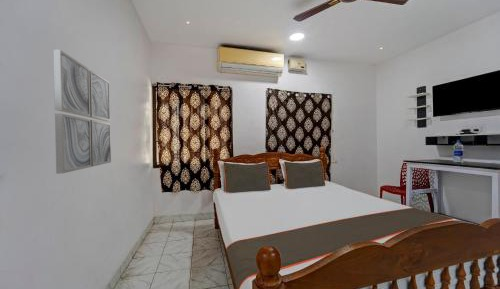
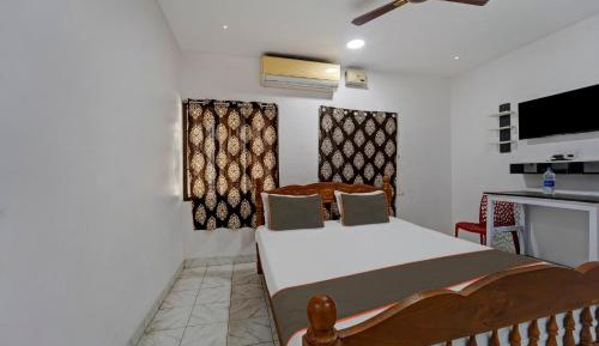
- wall art [52,48,112,175]
